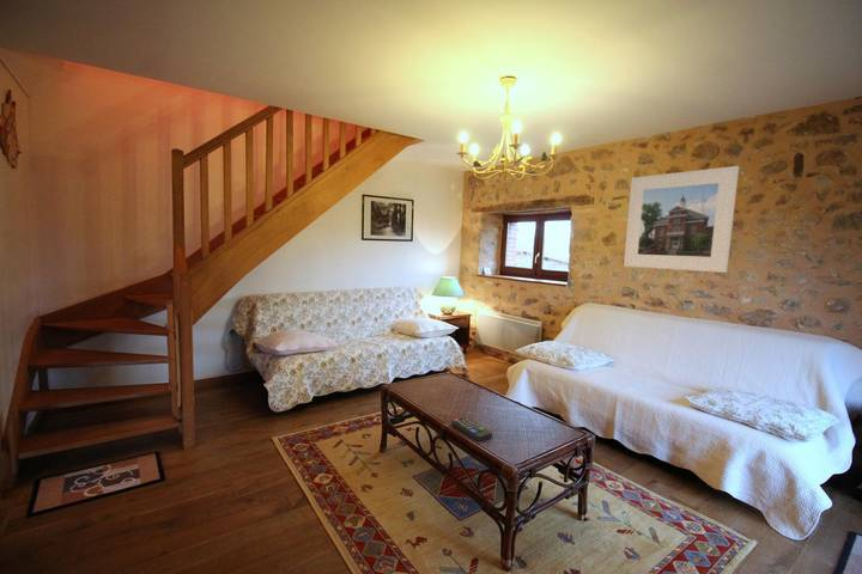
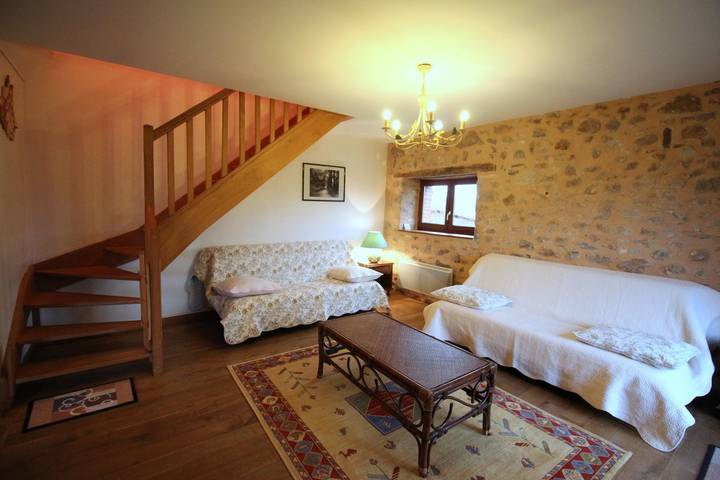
- remote control [450,416,493,442]
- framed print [623,165,740,274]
